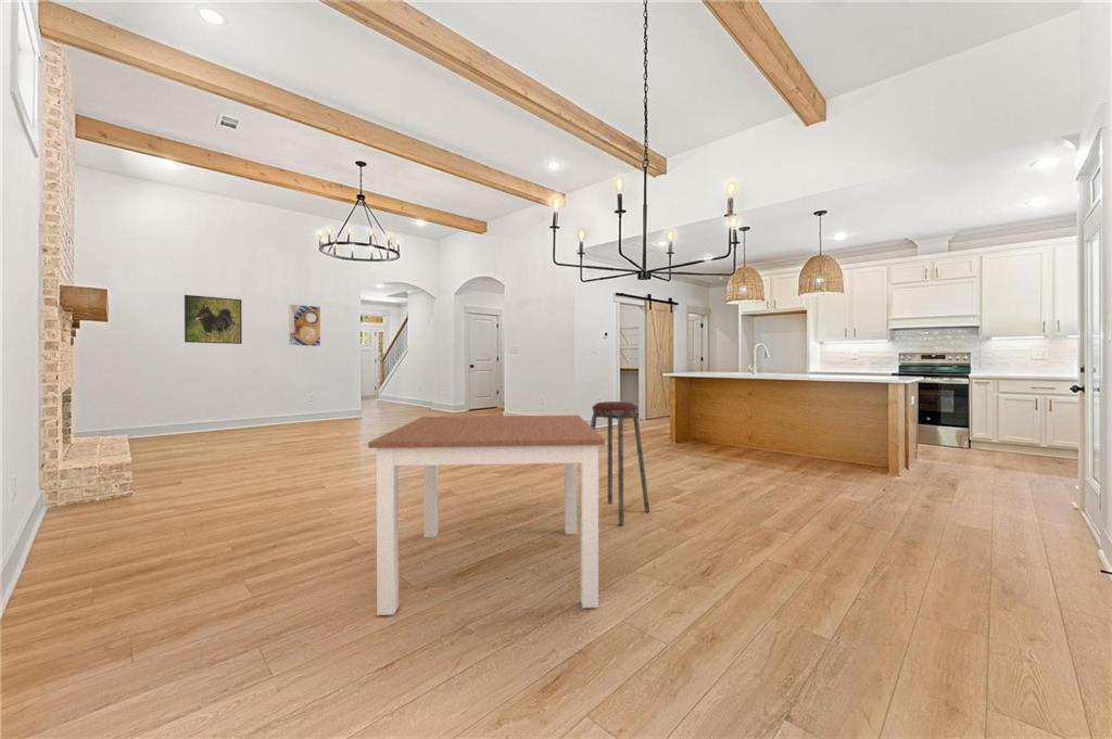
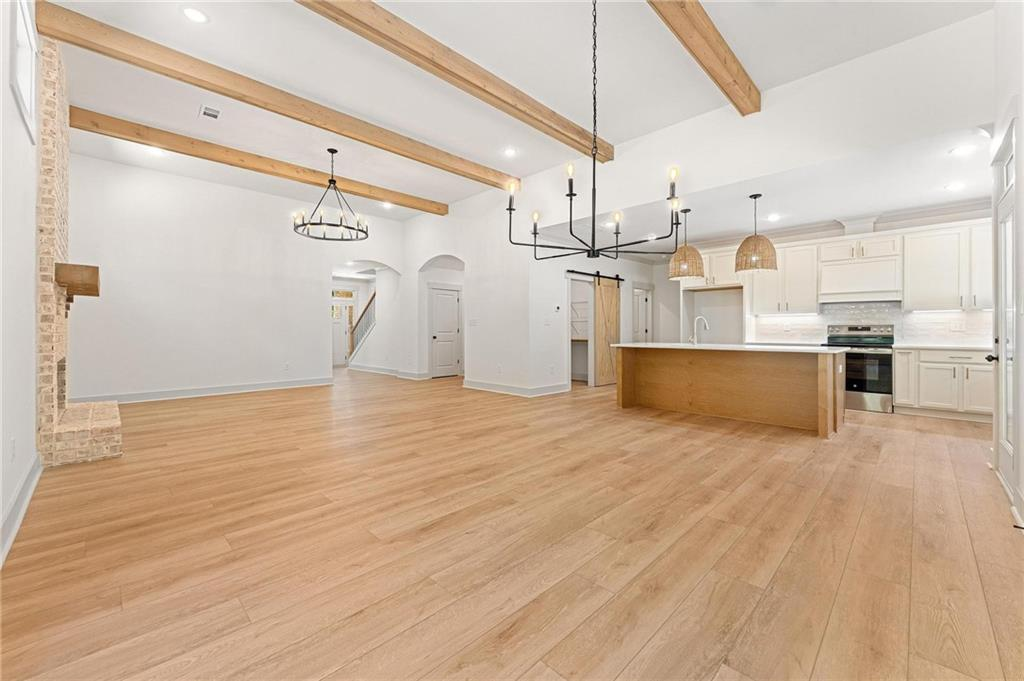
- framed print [288,303,321,347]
- dining table [367,415,606,616]
- music stool [590,400,650,526]
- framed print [184,294,243,345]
